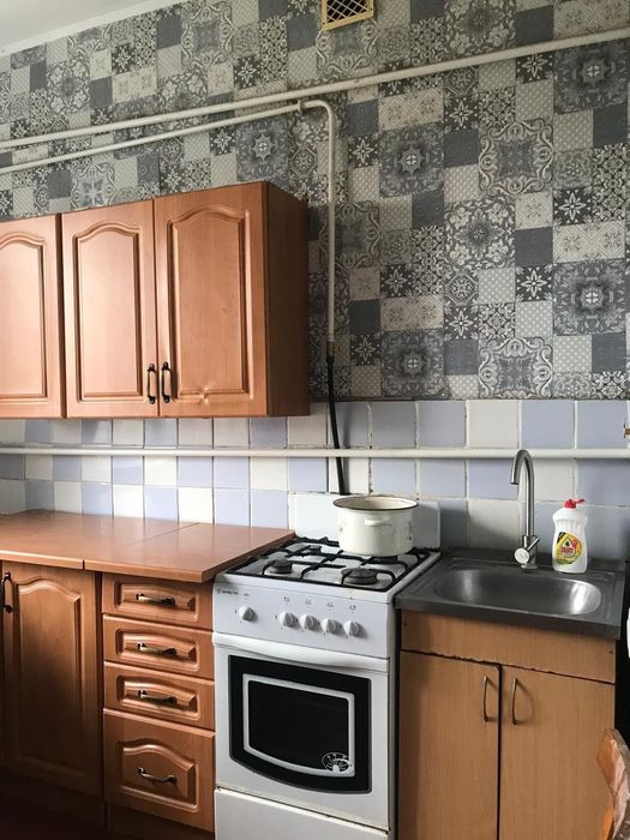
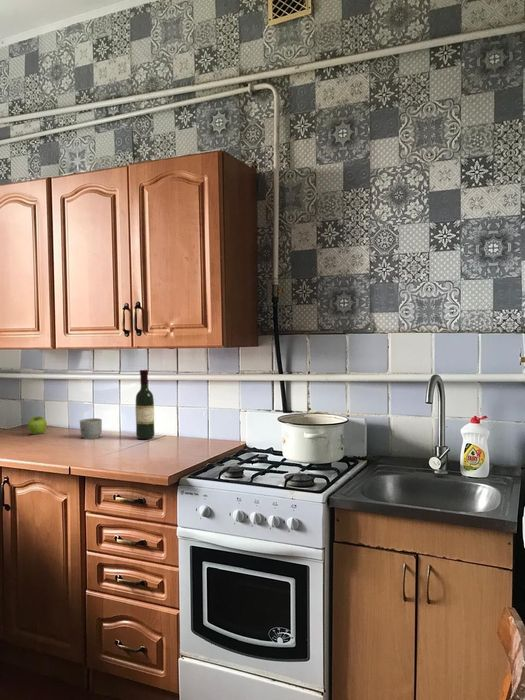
+ mug [79,417,103,440]
+ fruit [27,415,48,435]
+ wine bottle [135,369,156,440]
